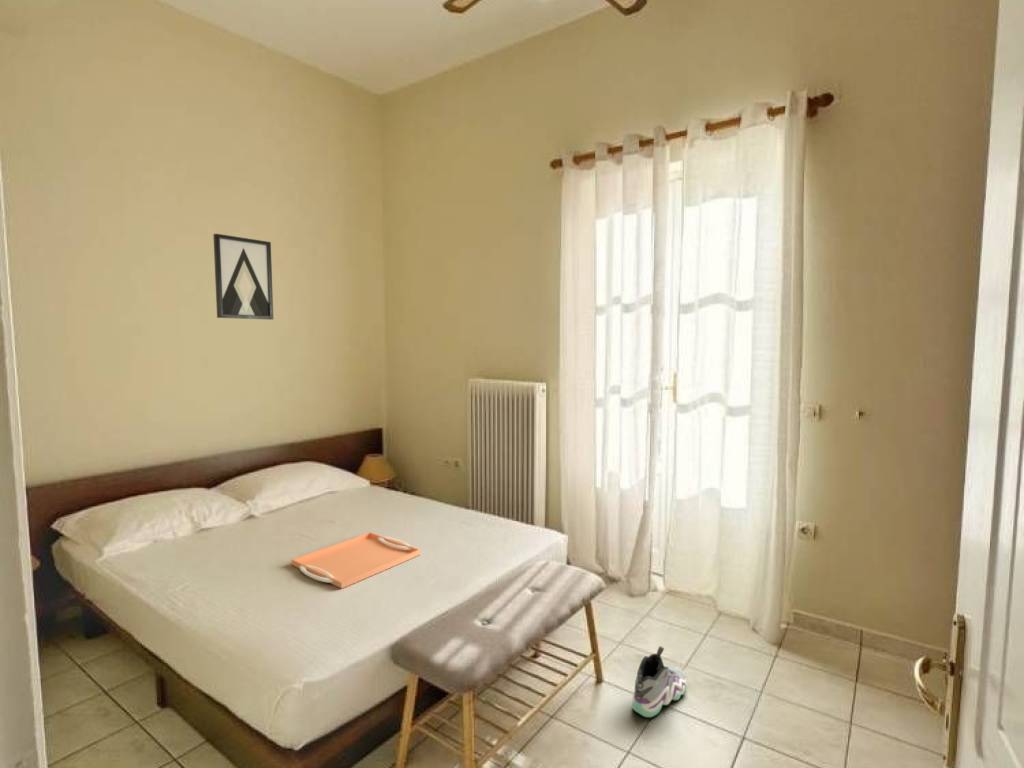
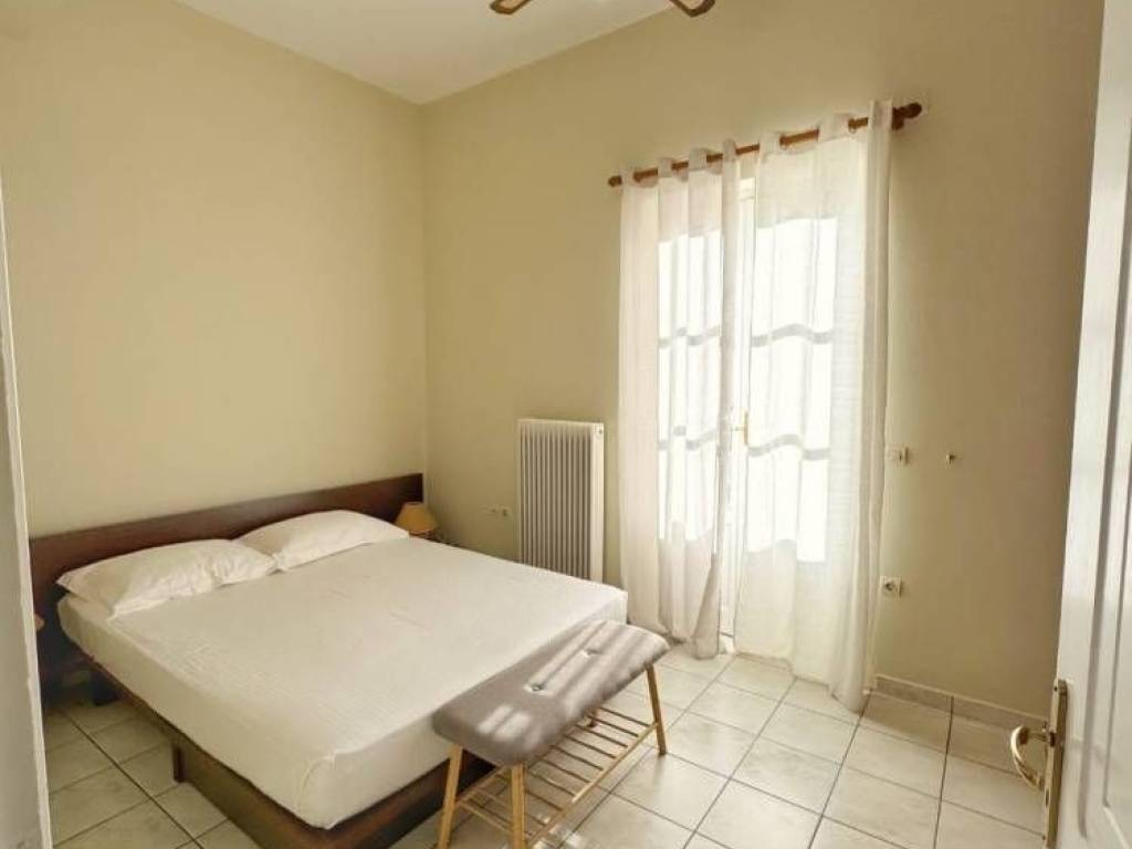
- sneaker [631,645,687,718]
- wall art [212,233,274,321]
- serving tray [291,531,422,590]
